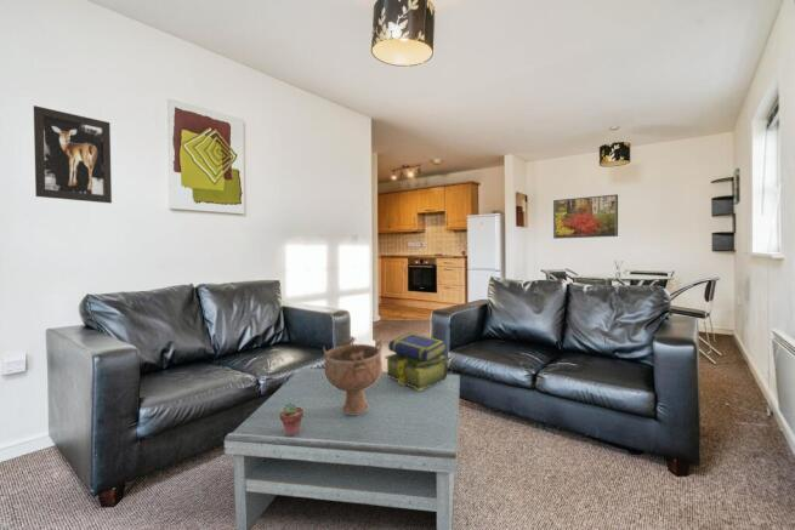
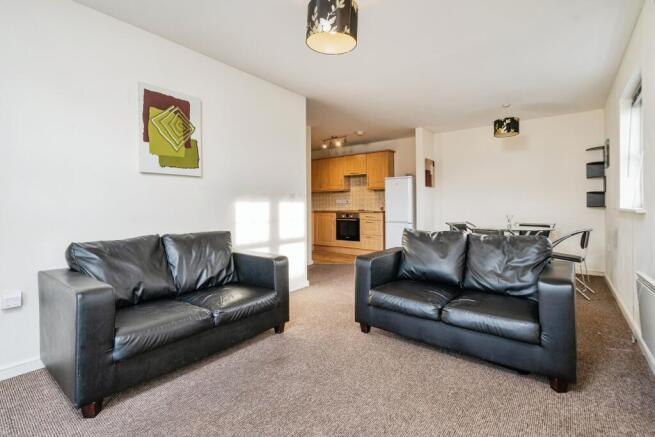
- potted succulent [280,403,303,435]
- wall art [33,104,113,204]
- coffee table [223,367,461,530]
- decorative bowl [322,335,384,415]
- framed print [552,193,619,240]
- stack of books [384,331,448,391]
